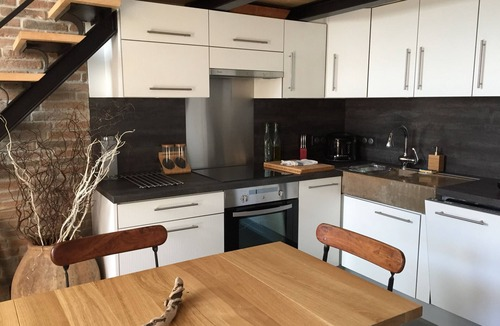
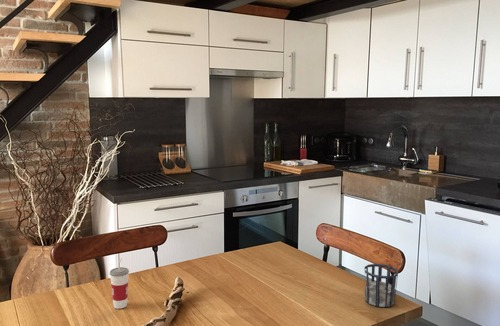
+ cup [364,263,399,308]
+ cup [109,257,130,310]
